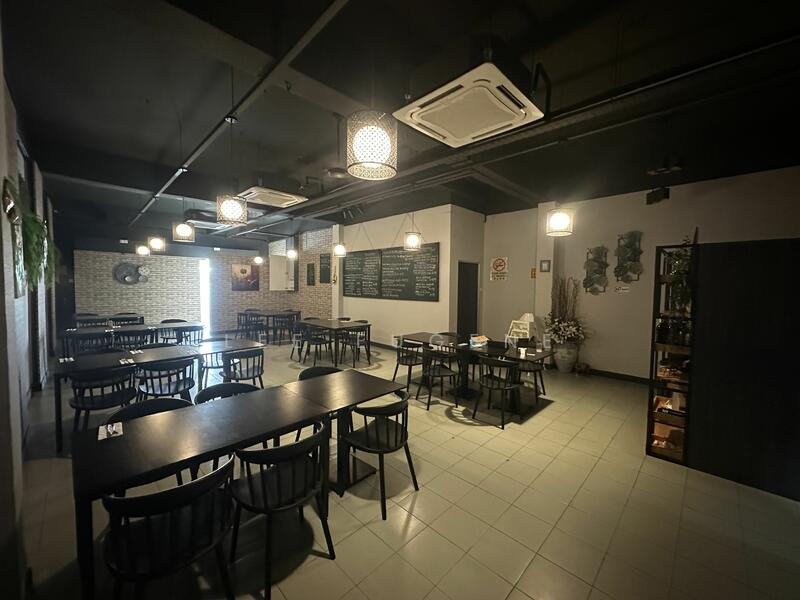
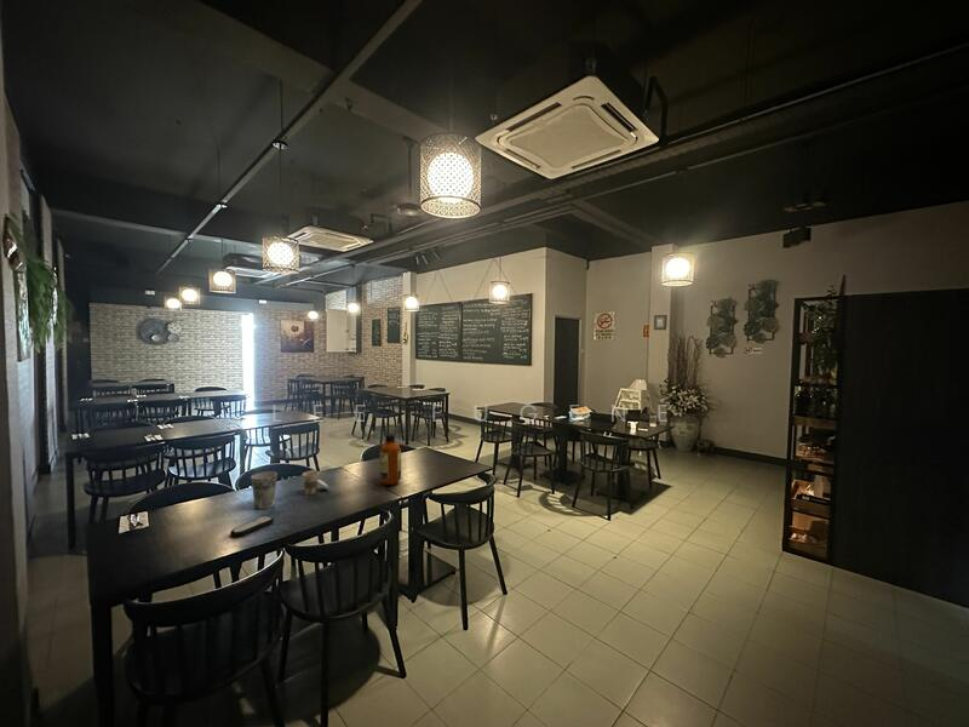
+ remote control [229,515,275,538]
+ bottle [379,433,402,486]
+ cup [302,470,329,496]
+ cup [250,470,279,510]
